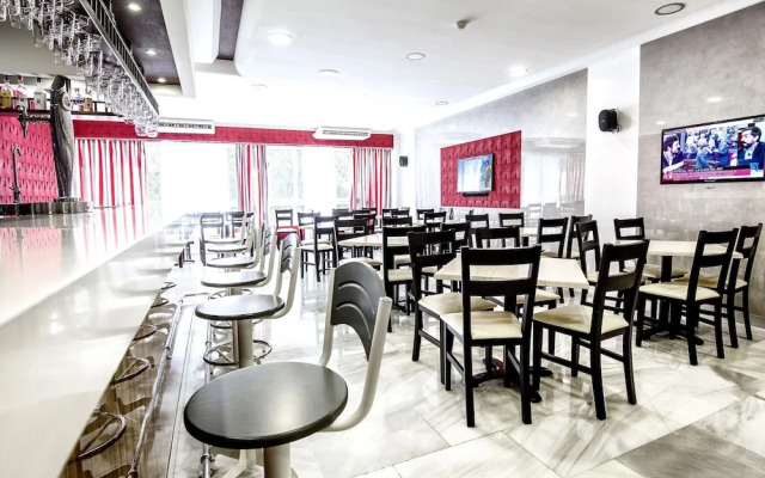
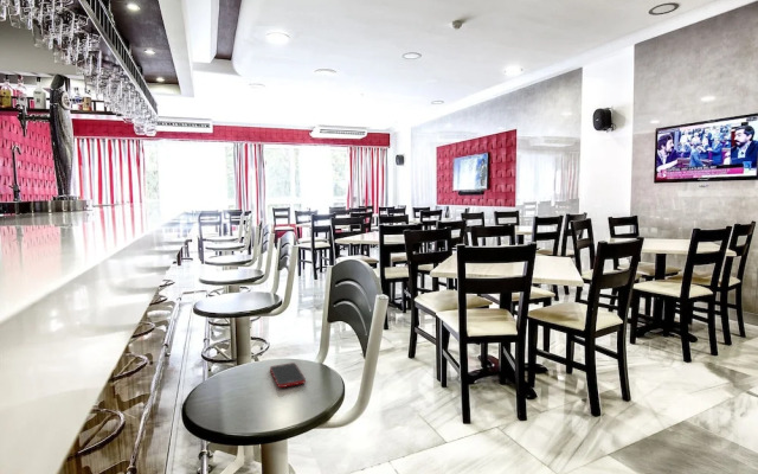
+ cell phone [269,361,307,389]
